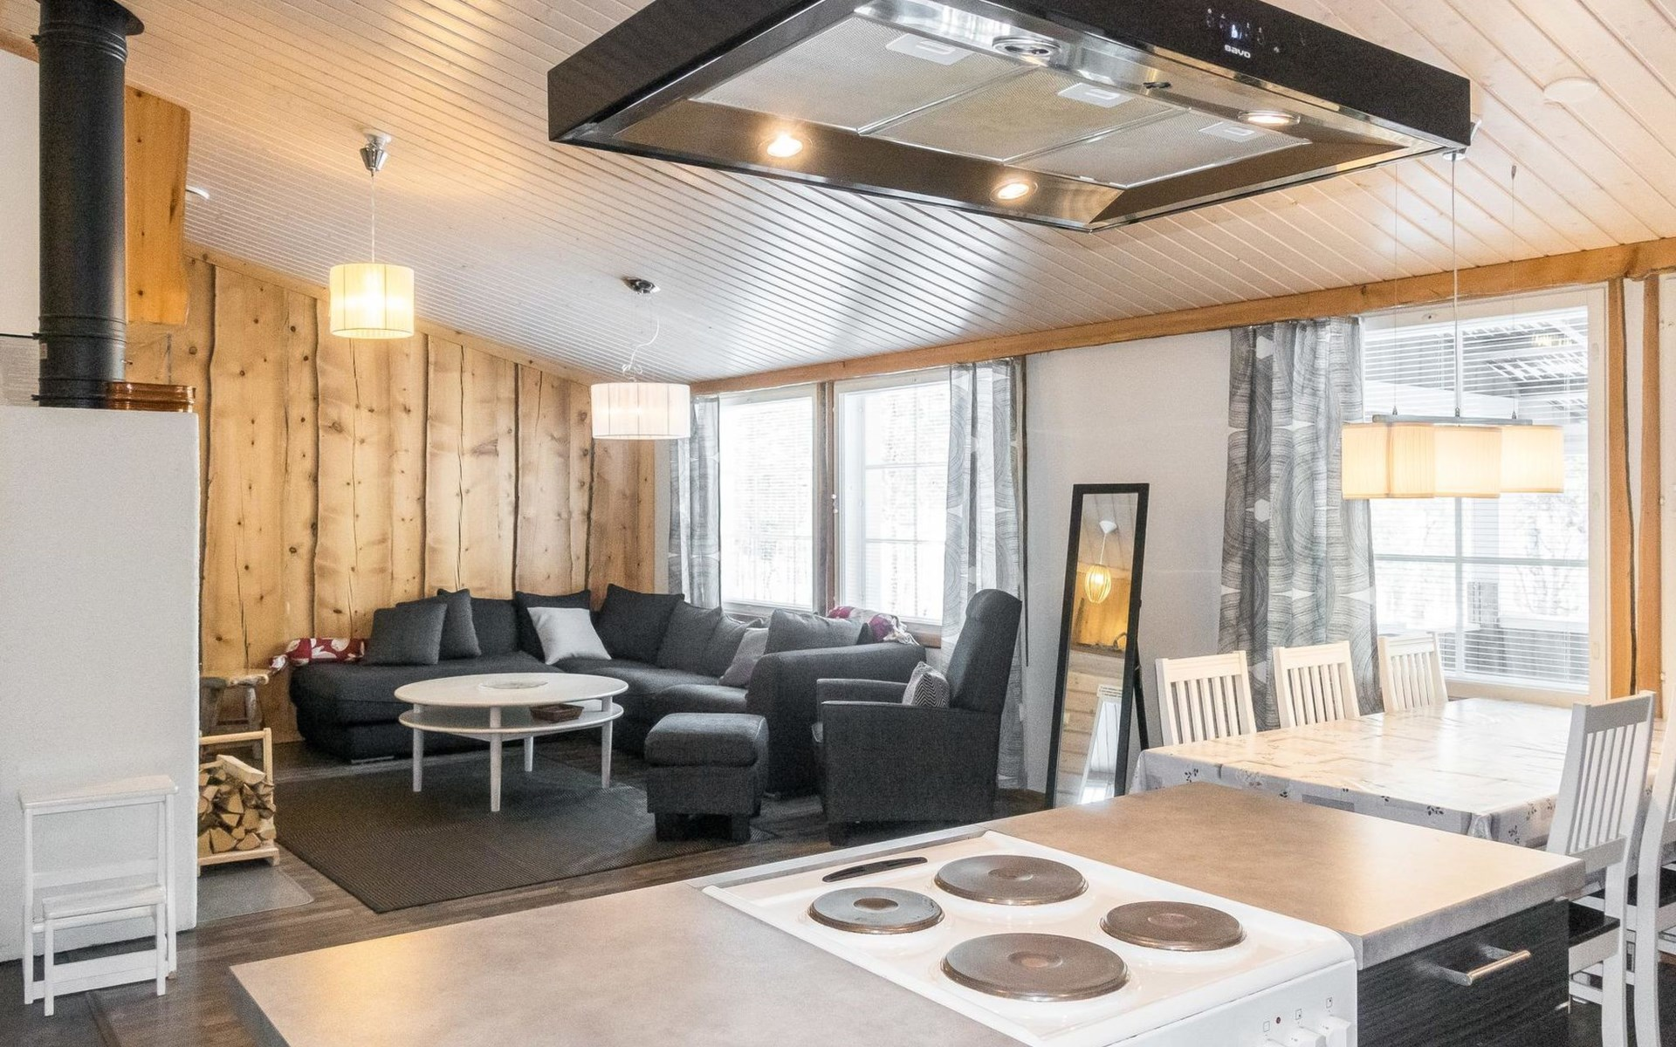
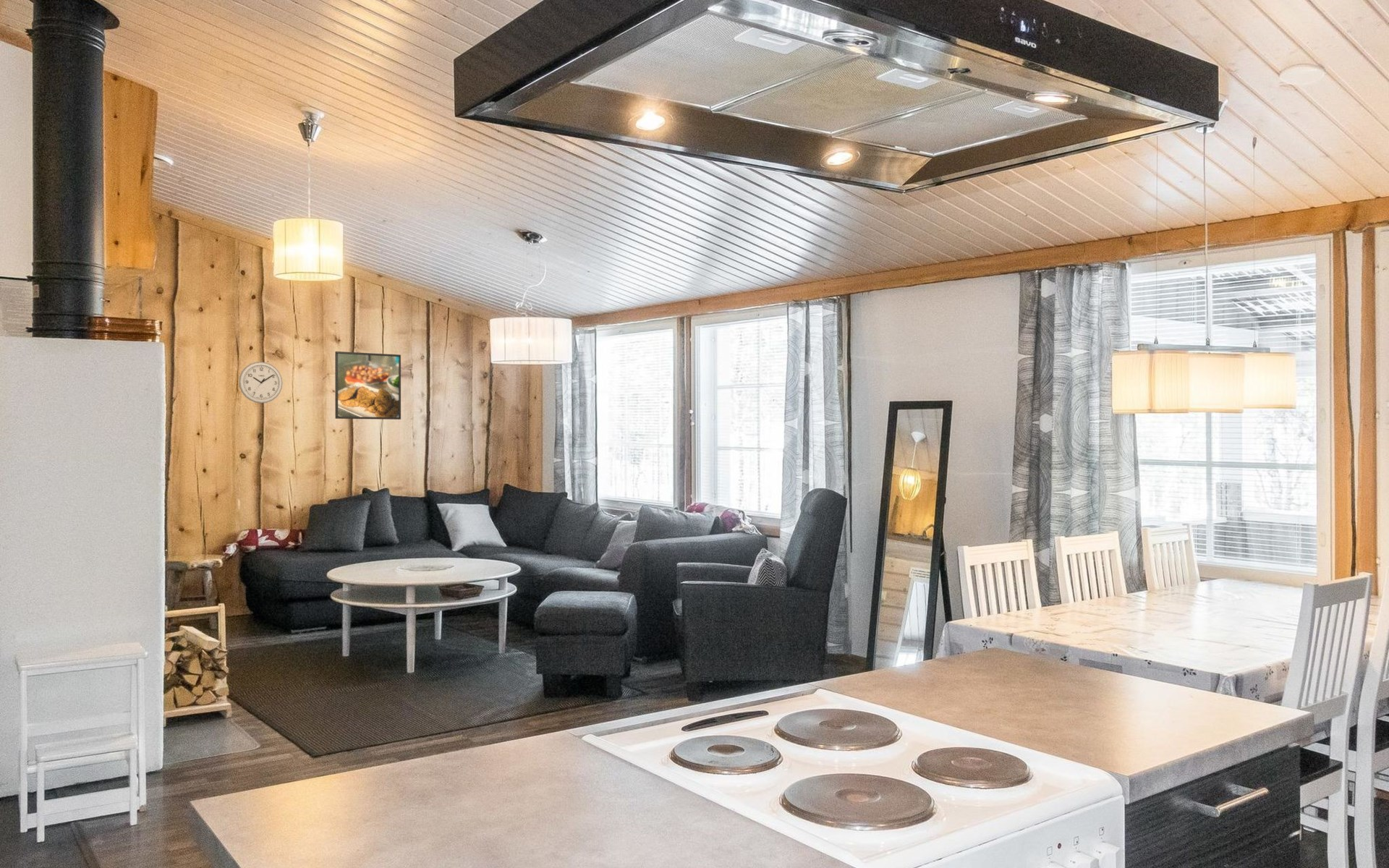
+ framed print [334,351,402,420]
+ wall clock [238,361,283,404]
